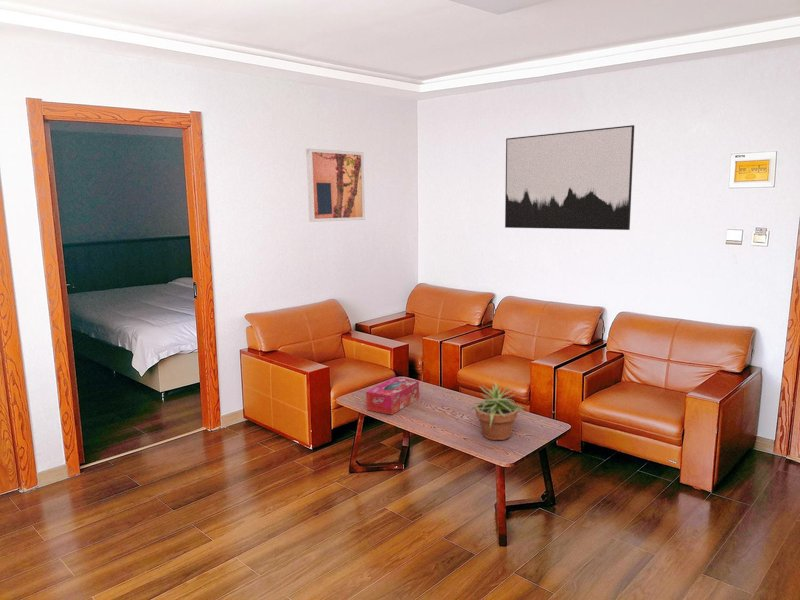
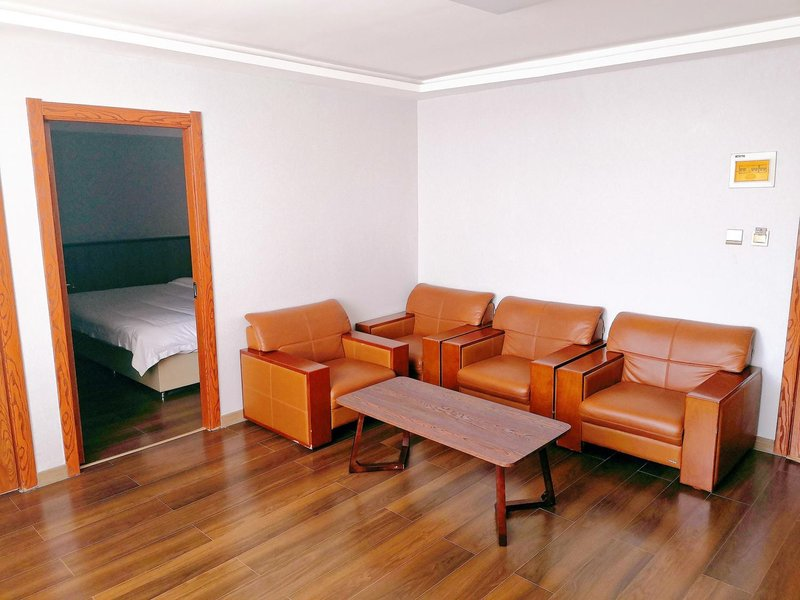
- wall art [305,148,366,223]
- potted plant [468,382,527,441]
- wall art [504,124,635,231]
- tissue box [365,376,420,416]
